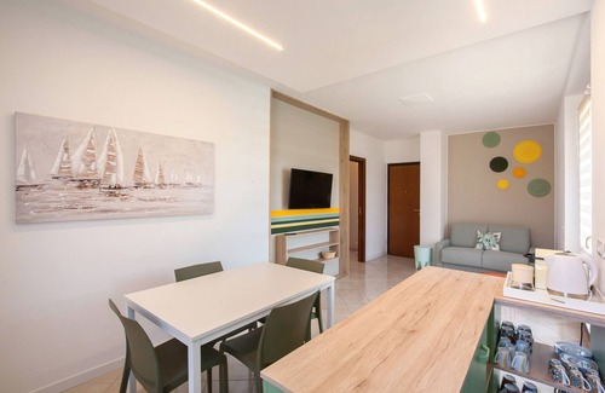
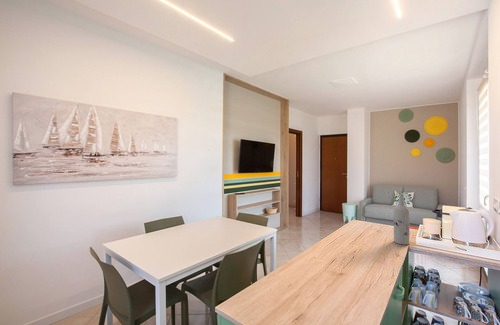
+ wine bottle [393,193,411,246]
